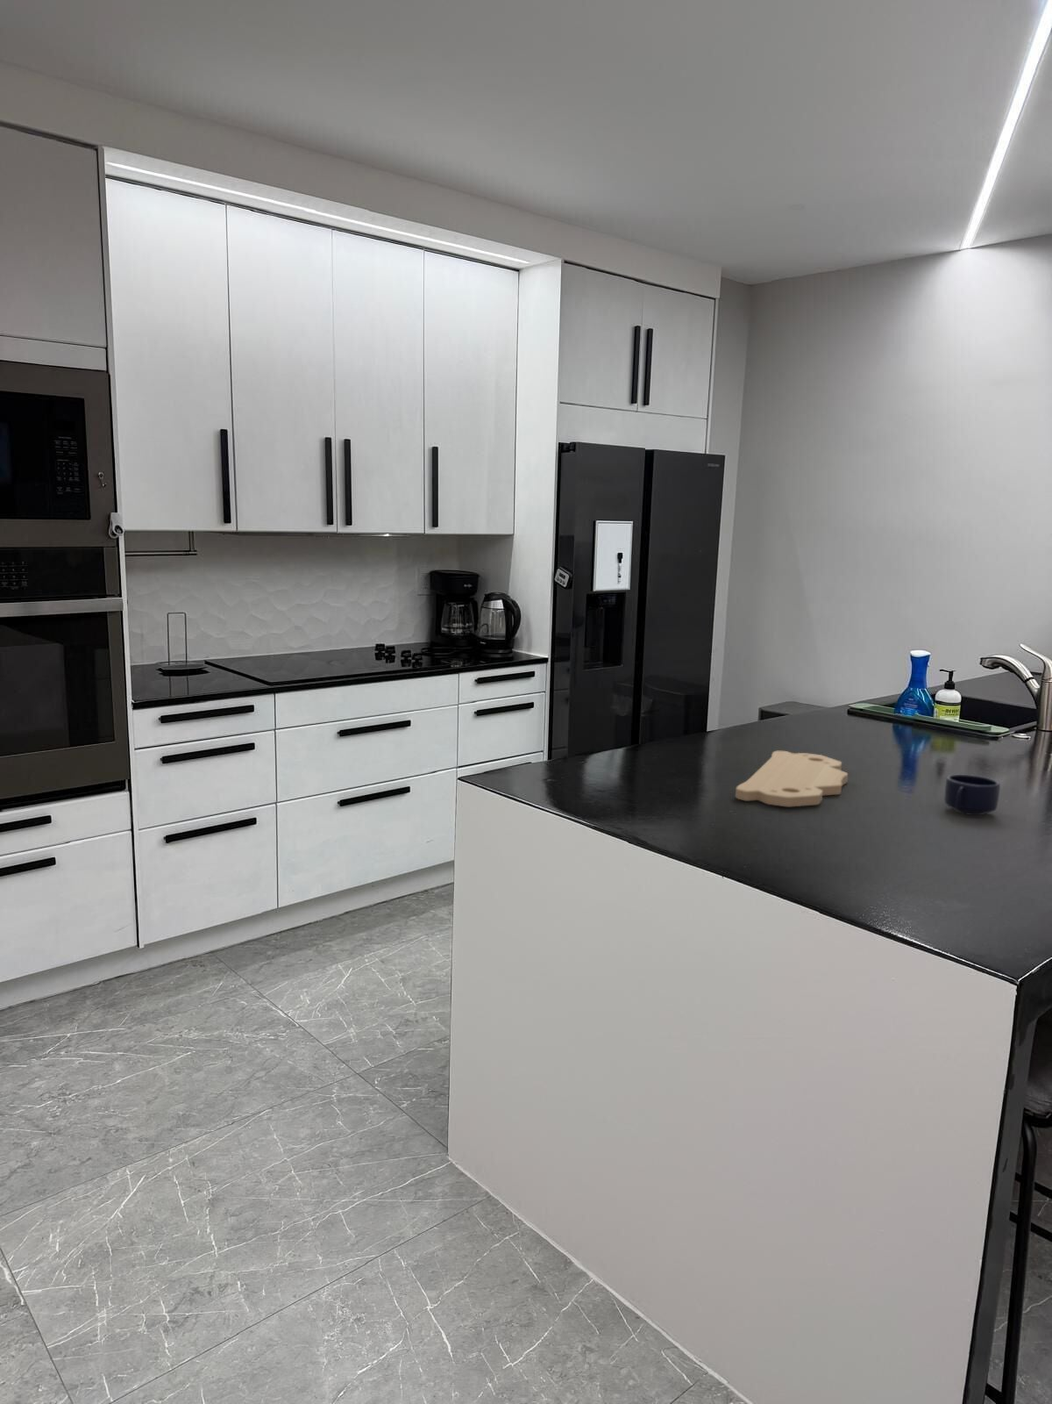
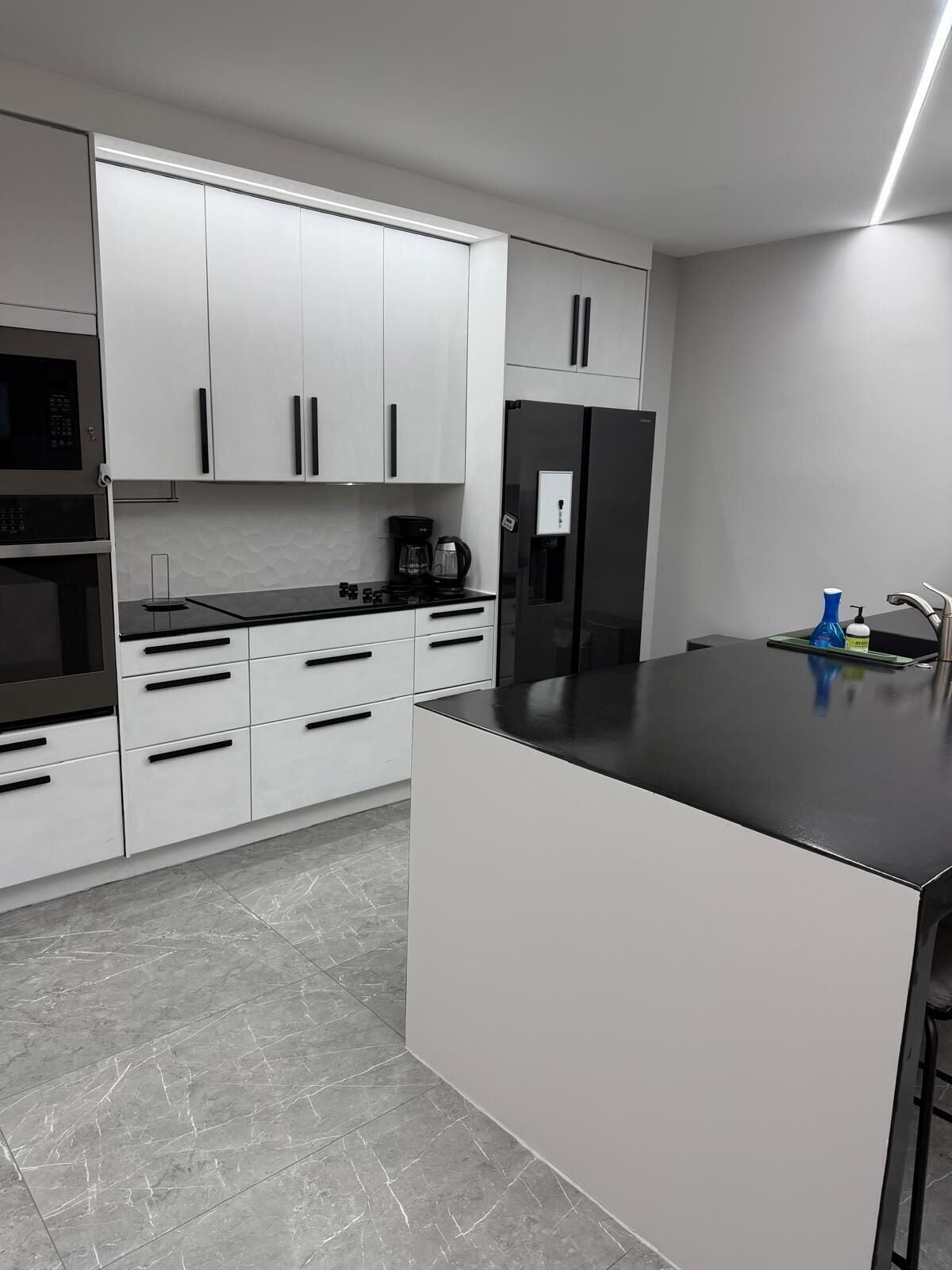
- mug [944,774,1001,816]
- cutting board [735,751,849,807]
